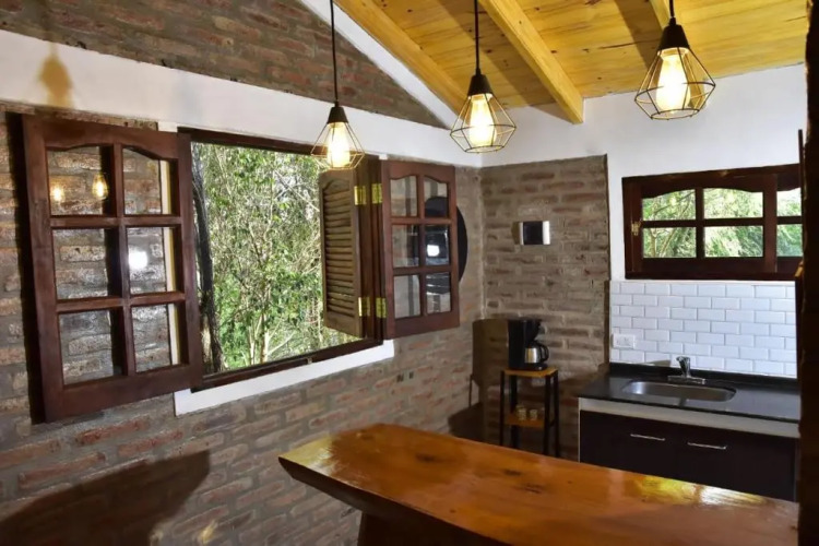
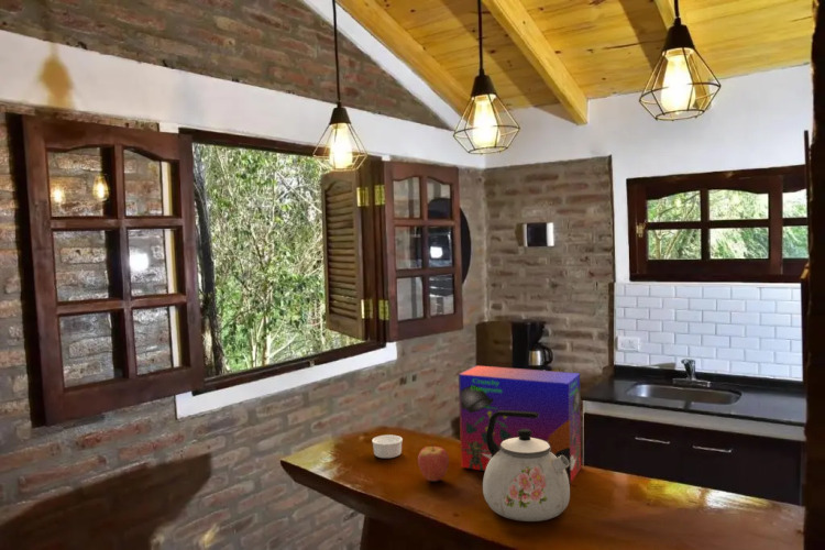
+ ramekin [371,433,404,459]
+ fruit [417,439,450,483]
+ cereal box [458,364,583,485]
+ kettle [482,410,571,522]
